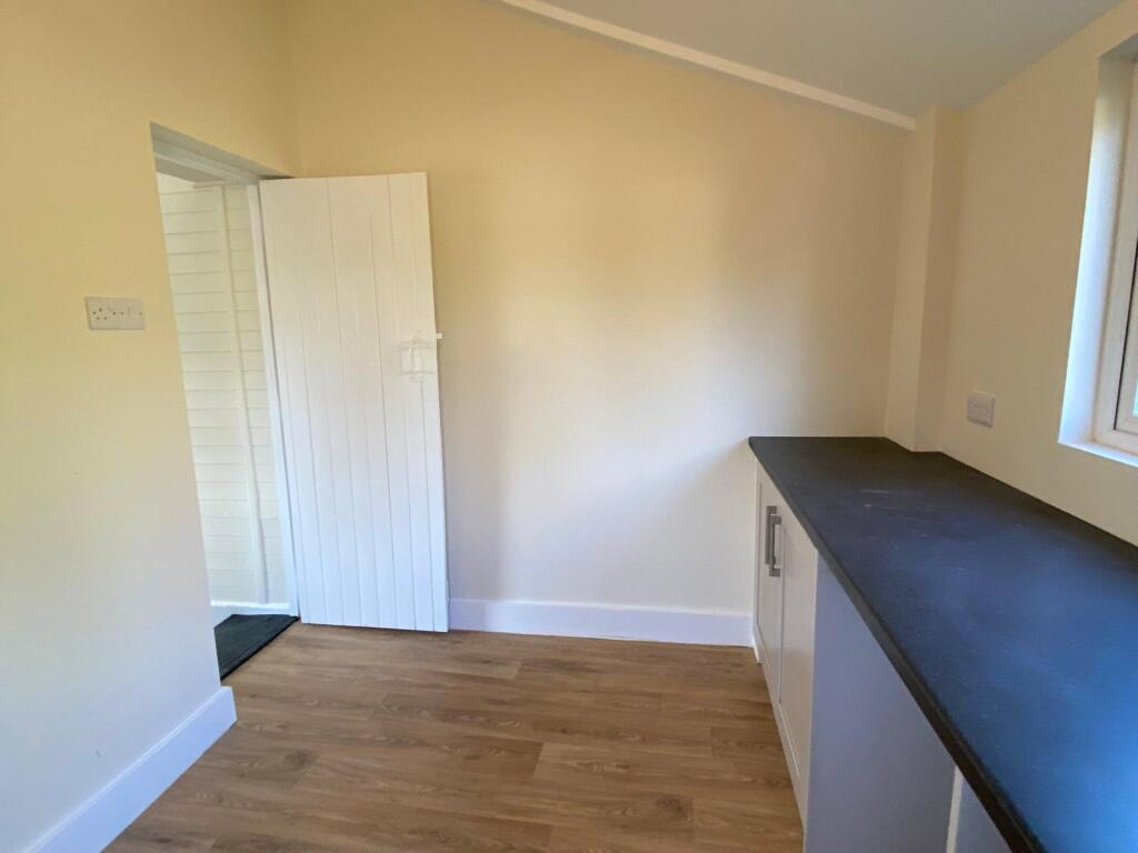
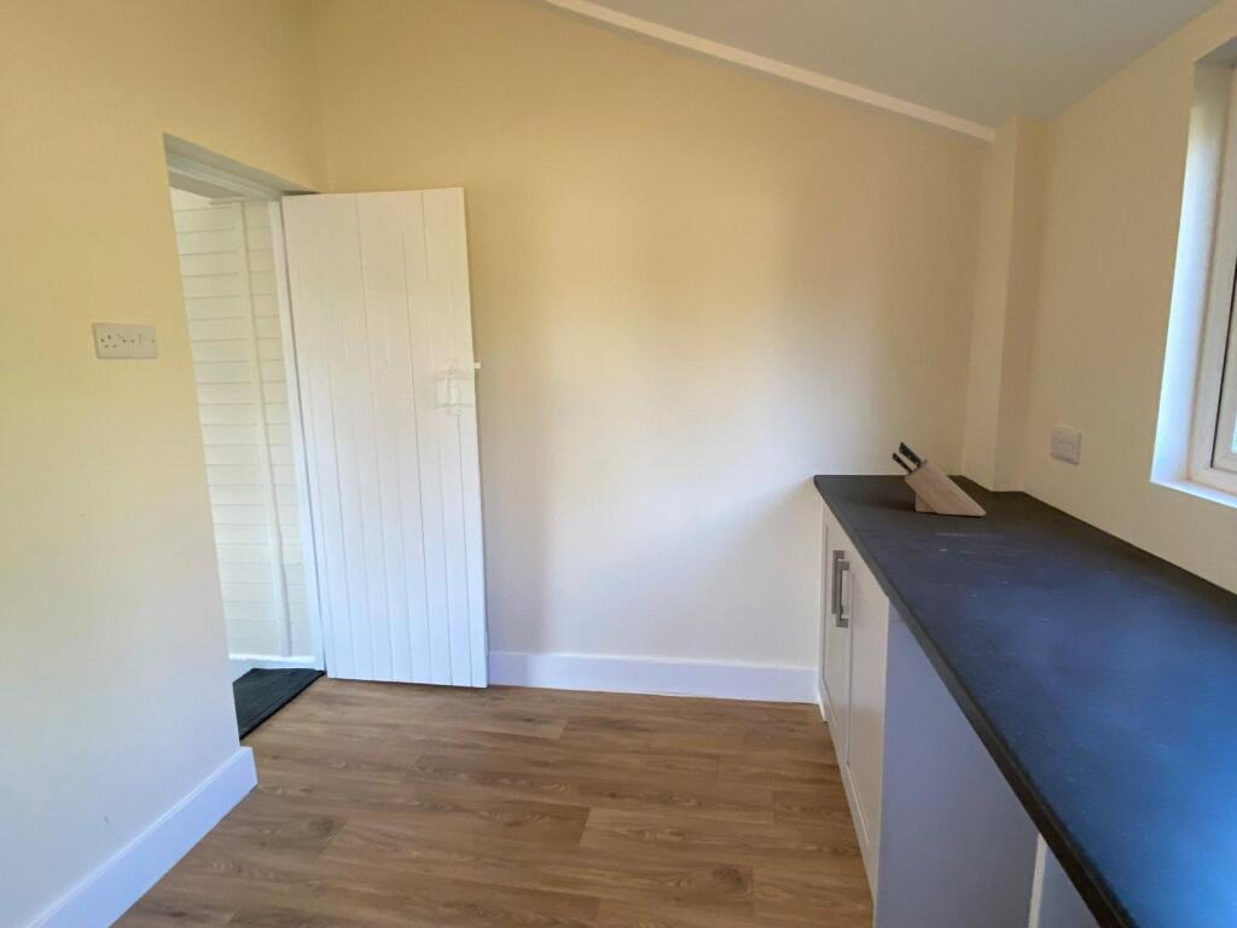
+ knife block [890,440,987,517]
